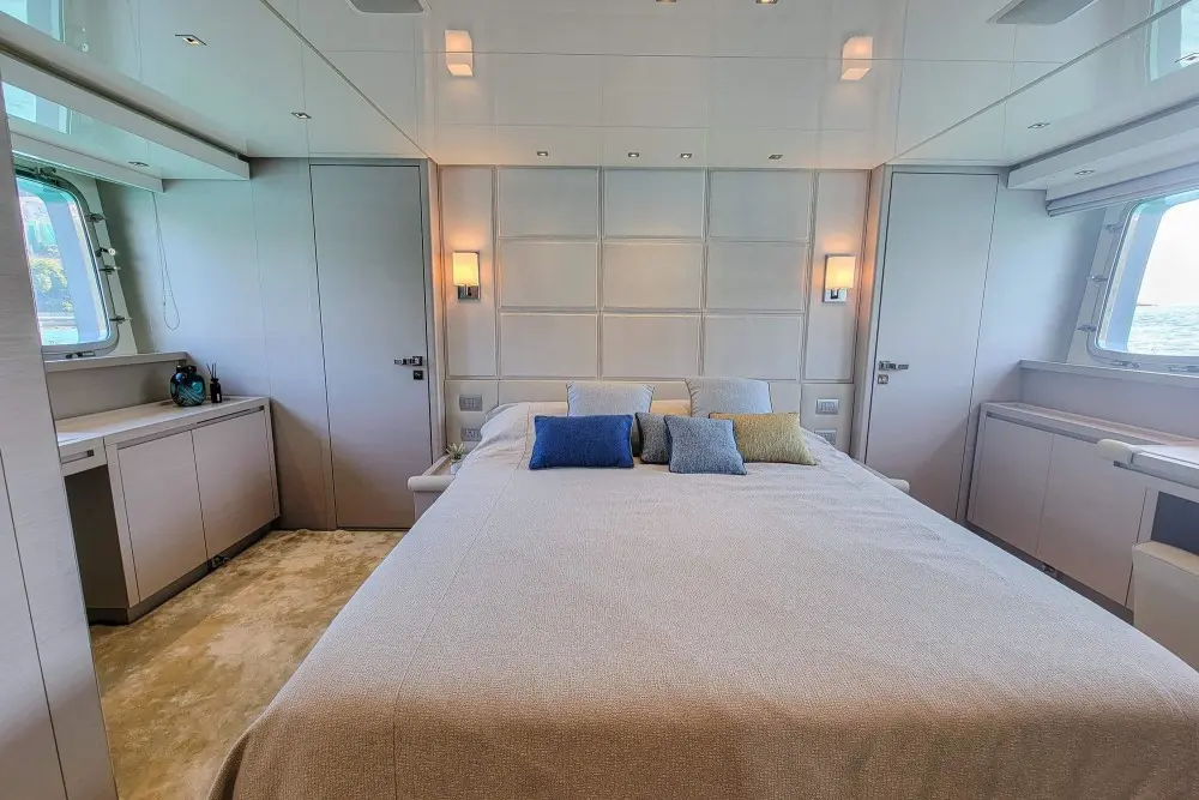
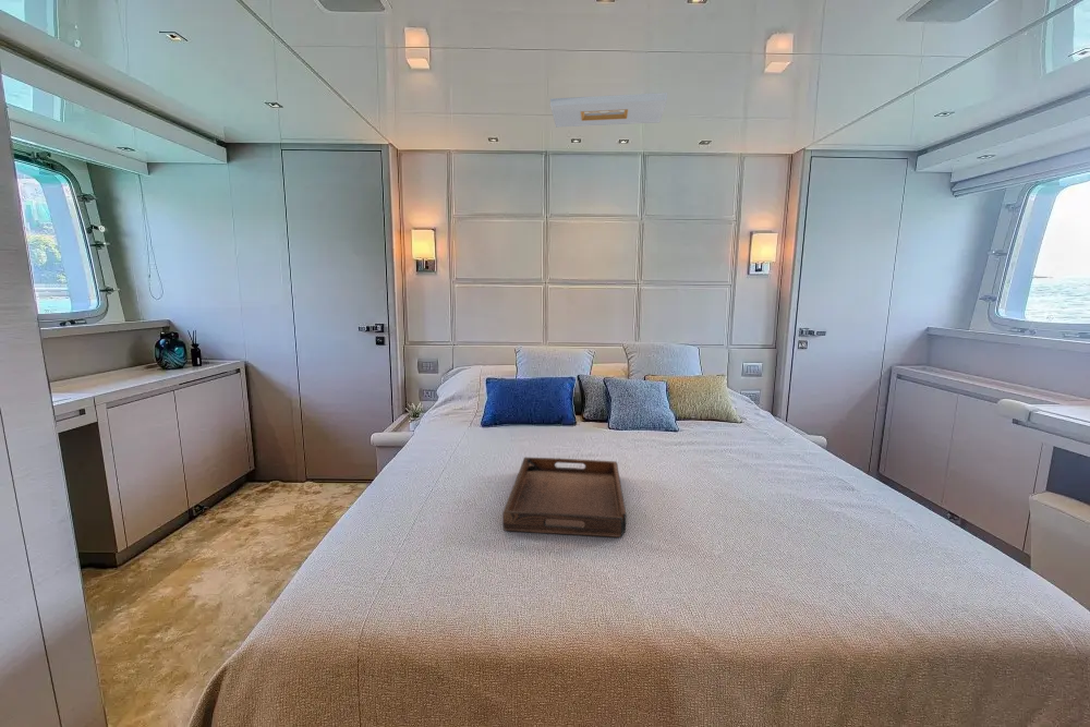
+ ceiling vent [549,92,668,129]
+ serving tray [501,457,628,538]
